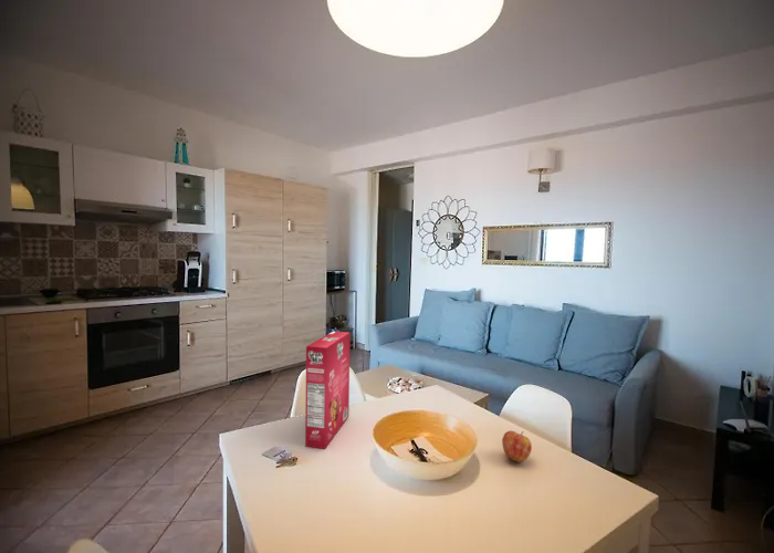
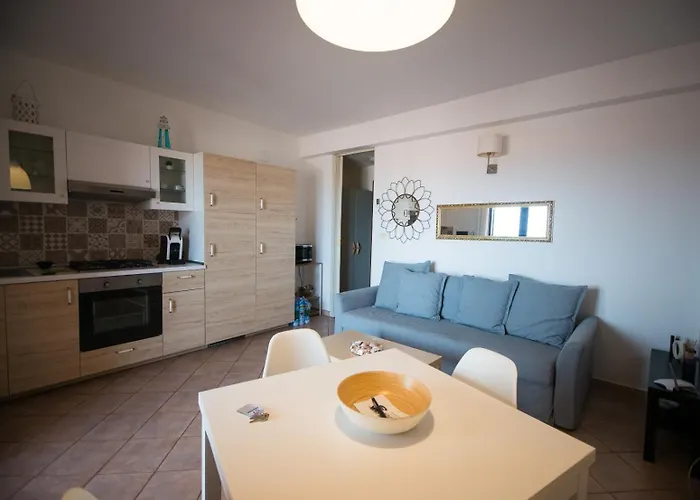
- cereal box [304,331,352,450]
- apple [501,430,533,463]
